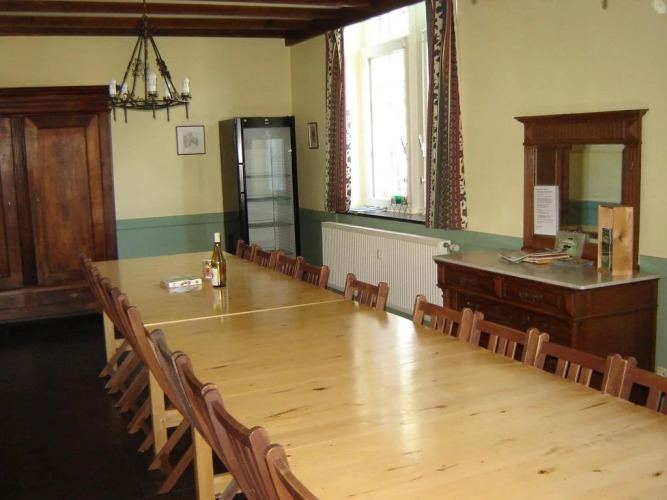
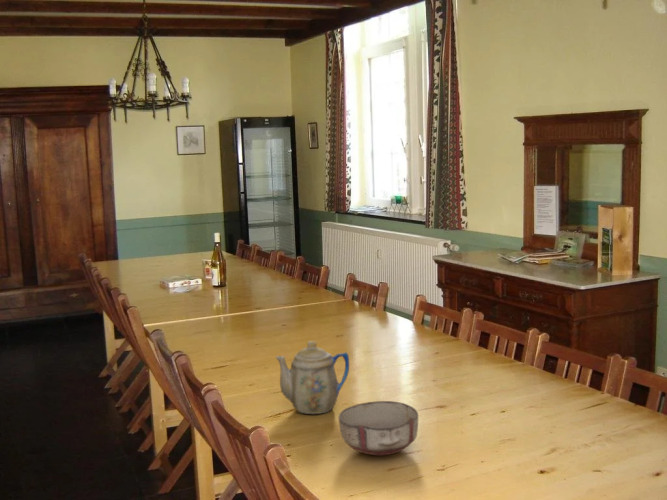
+ ceramic bowl [338,400,419,456]
+ teapot [275,340,350,415]
